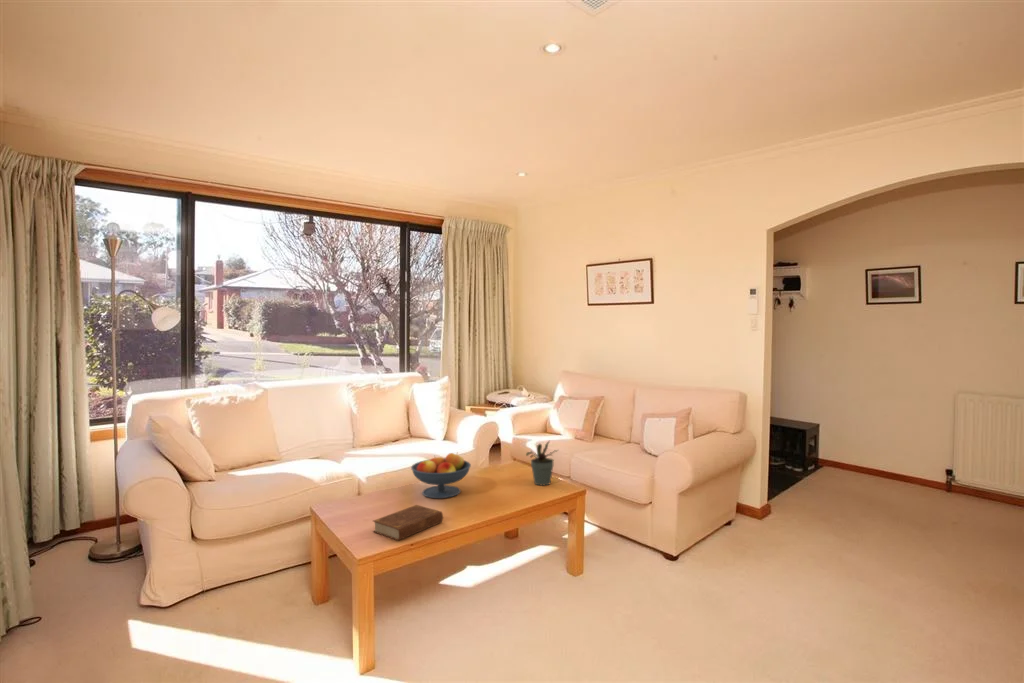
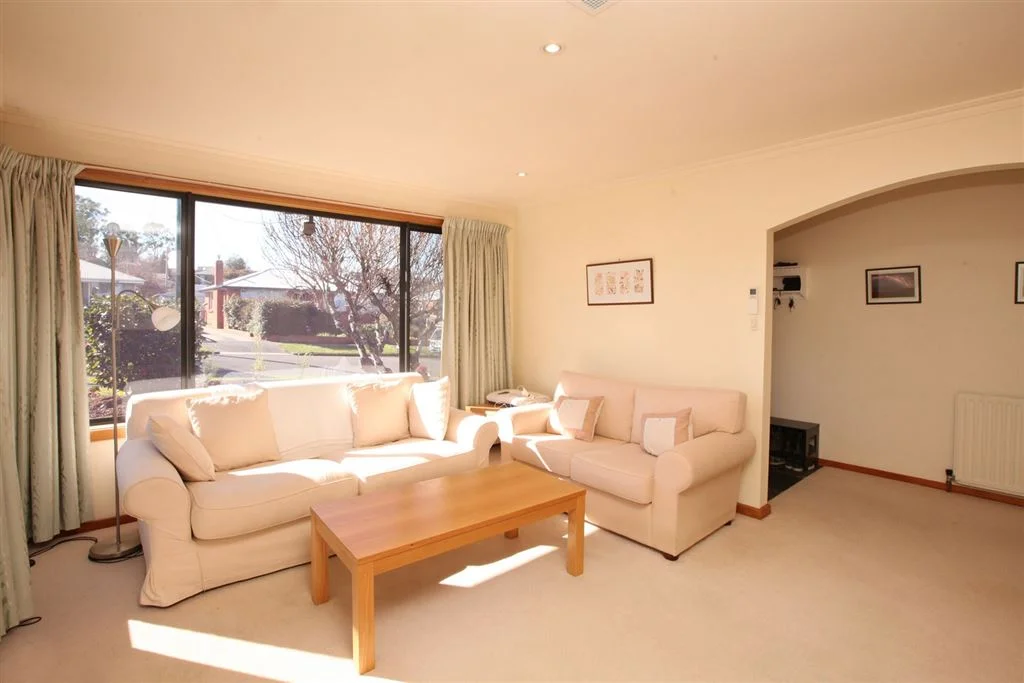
- book [372,504,444,542]
- potted plant [525,440,560,486]
- fruit bowl [410,451,472,499]
